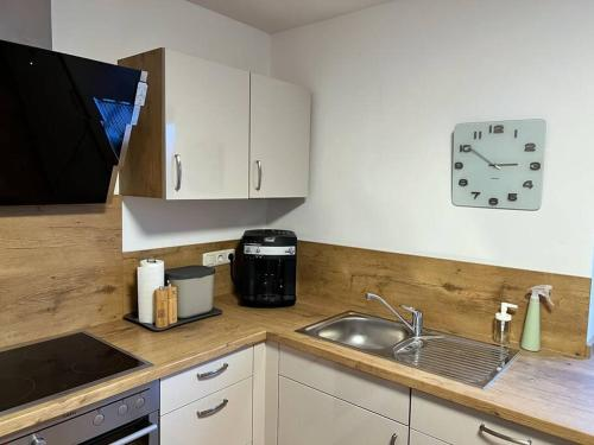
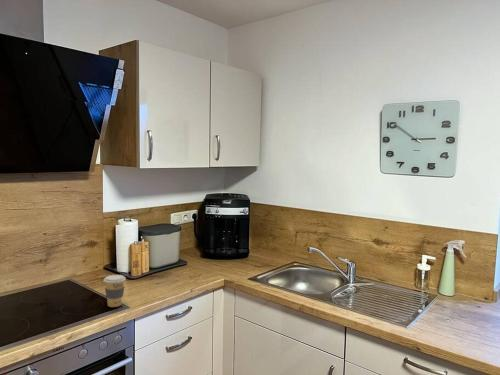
+ coffee cup [103,274,127,308]
